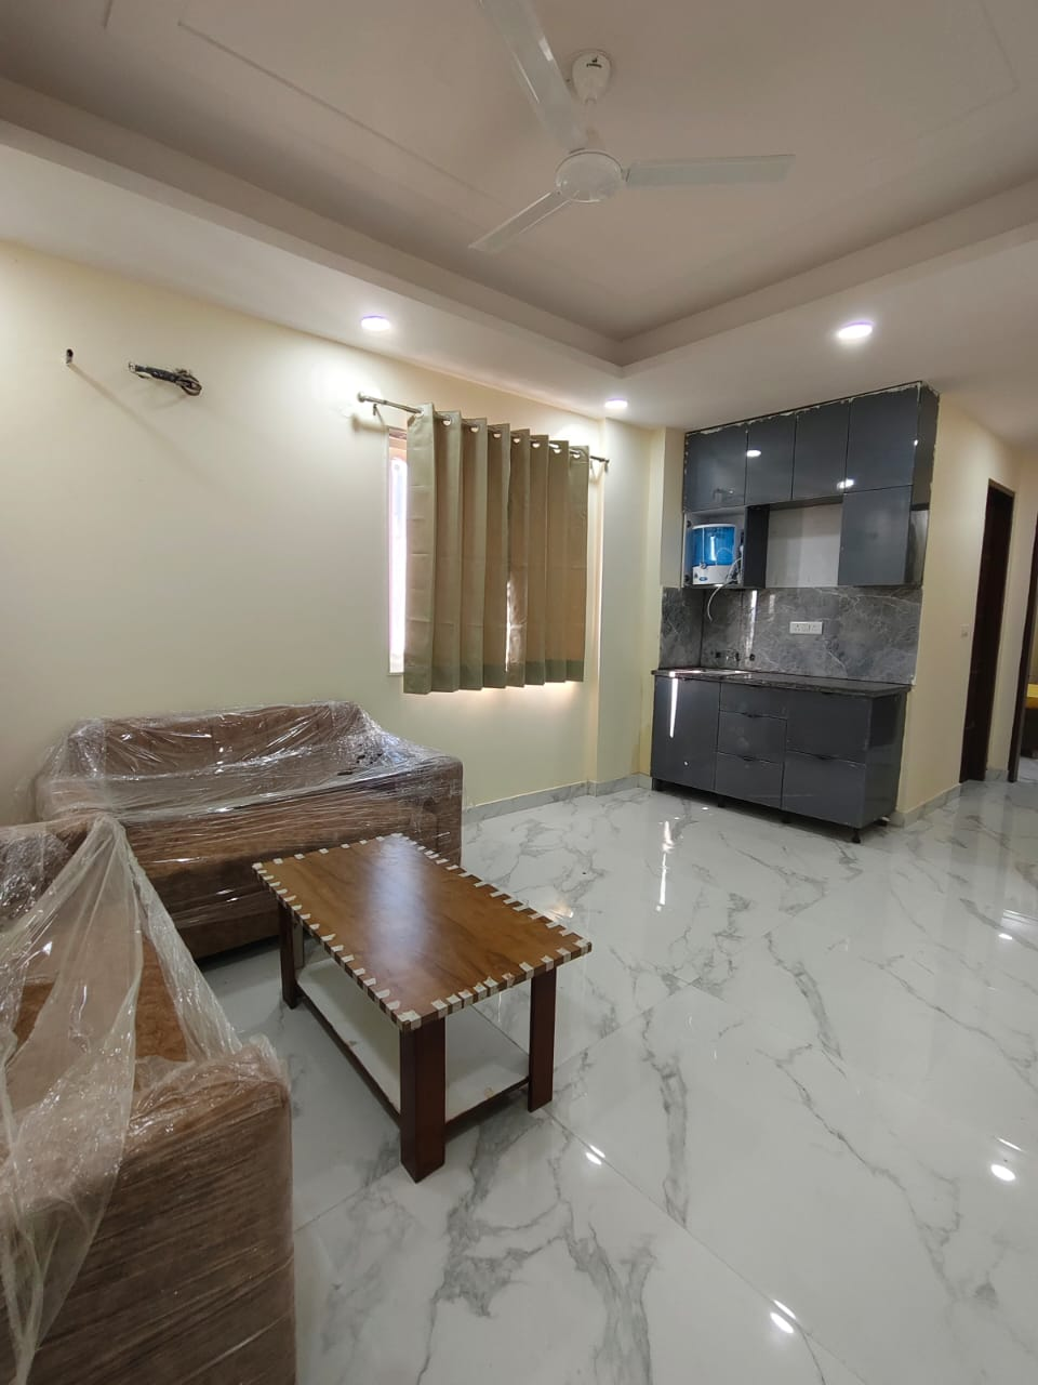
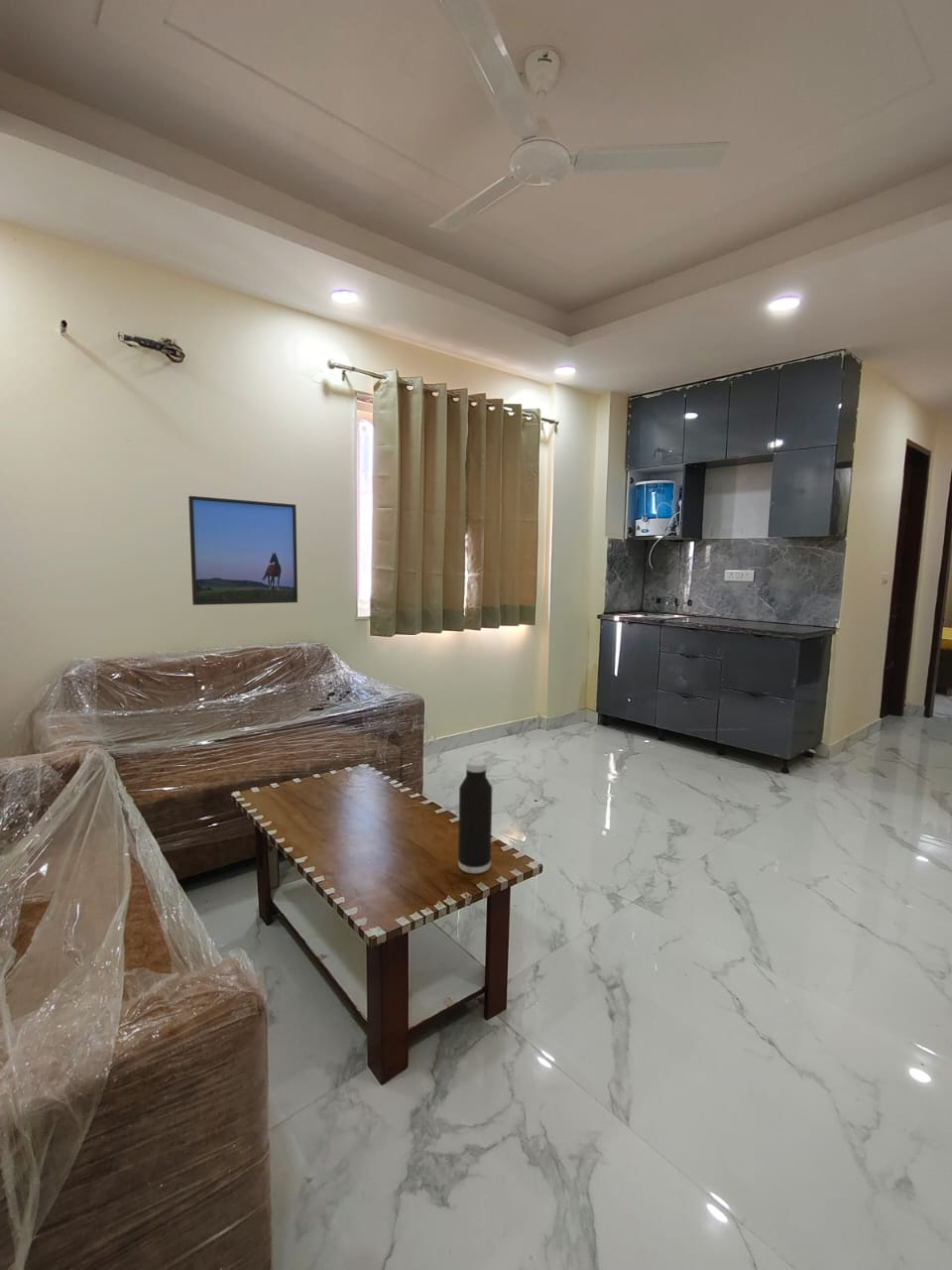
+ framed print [187,495,298,606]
+ water bottle [457,759,493,874]
